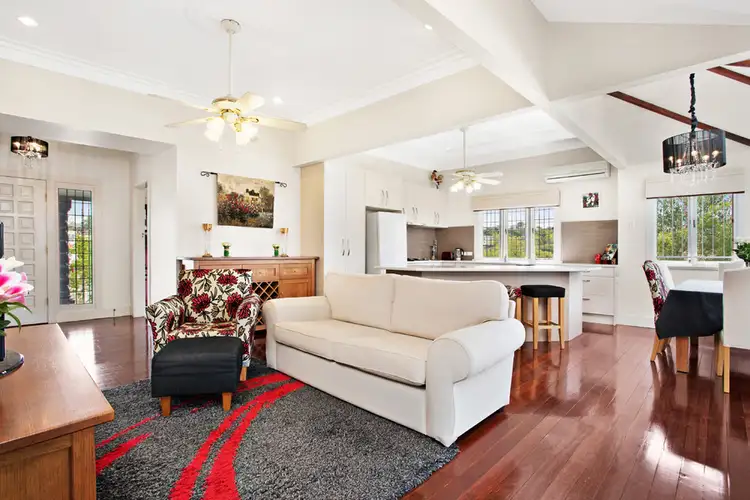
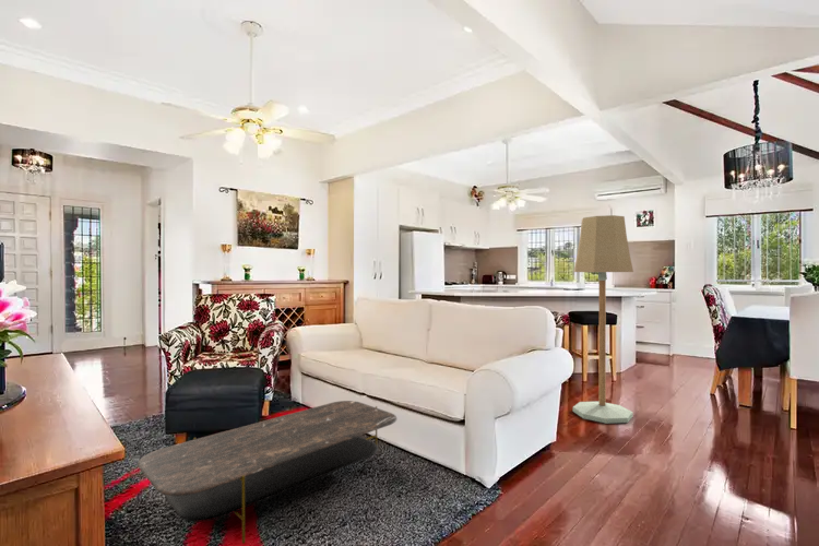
+ floor lamp [572,214,634,425]
+ coffee table [136,400,399,545]
